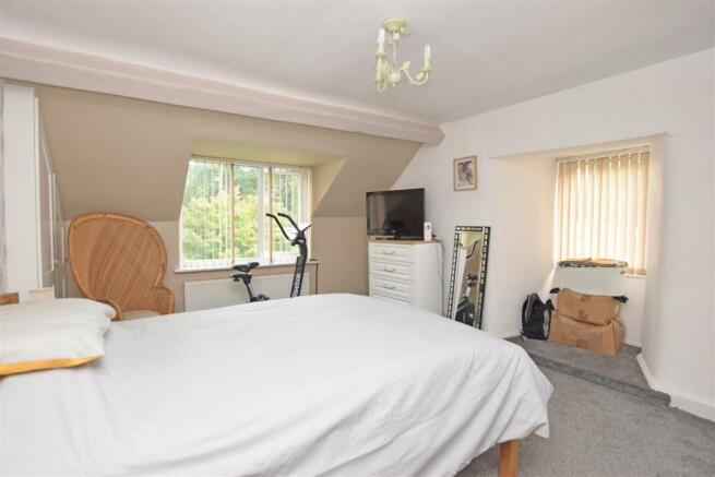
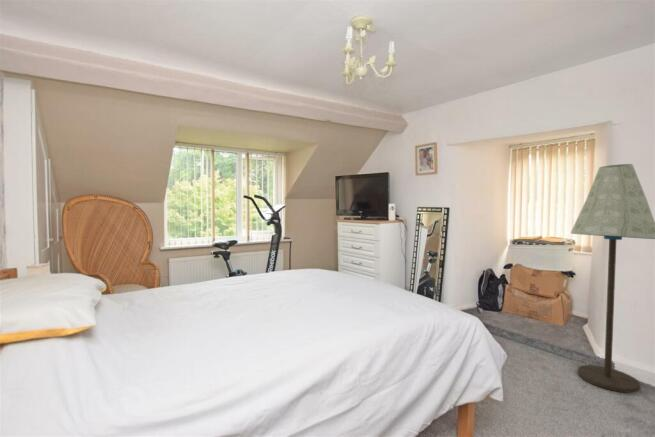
+ floor lamp [570,163,655,393]
